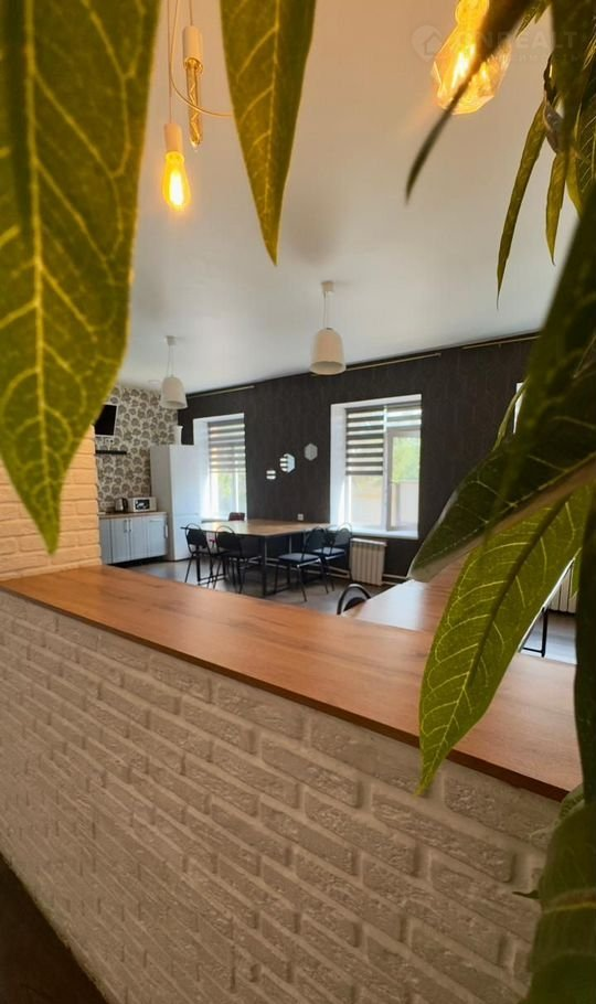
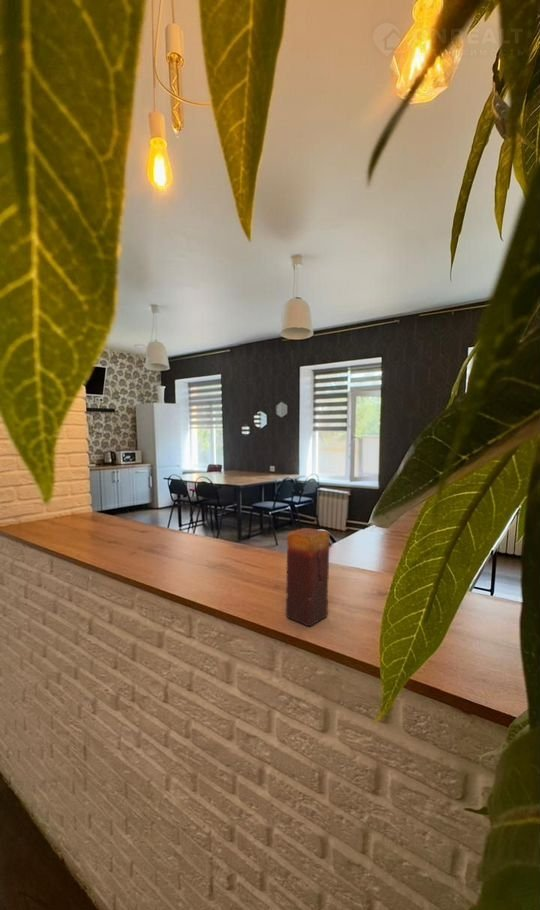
+ candle [285,527,331,627]
